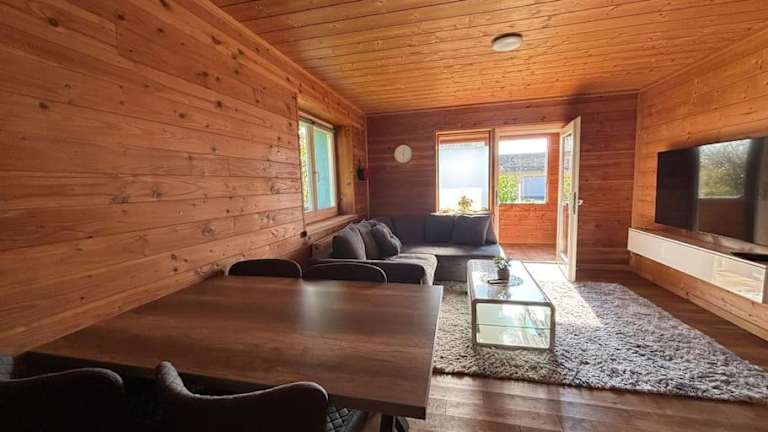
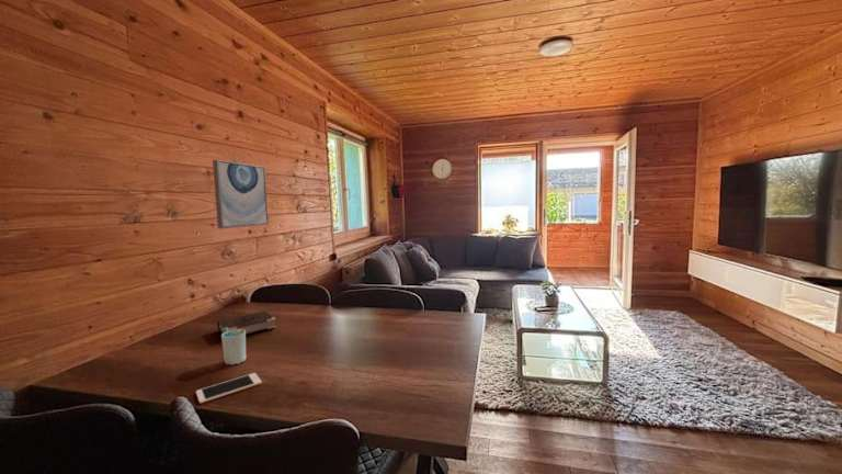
+ book [216,311,277,336]
+ cell phone [195,372,263,405]
+ cup [220,328,247,366]
+ wall art [212,159,270,229]
